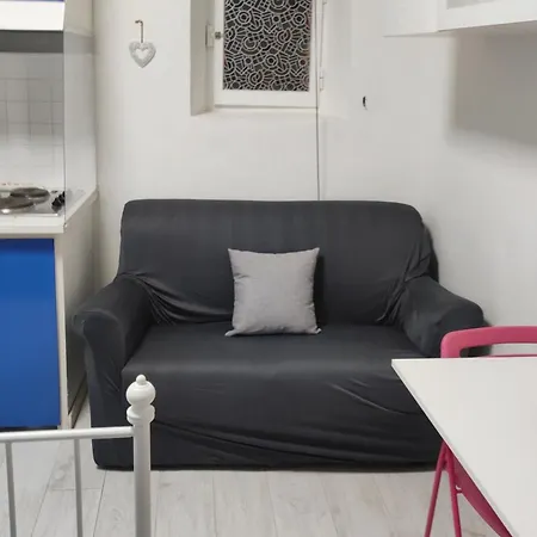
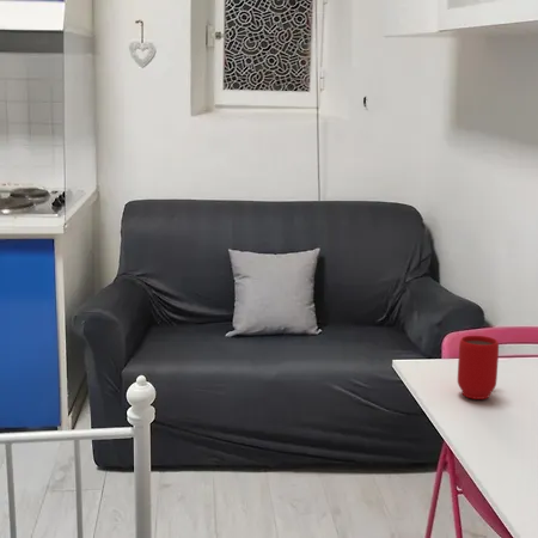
+ mug [457,335,500,401]
